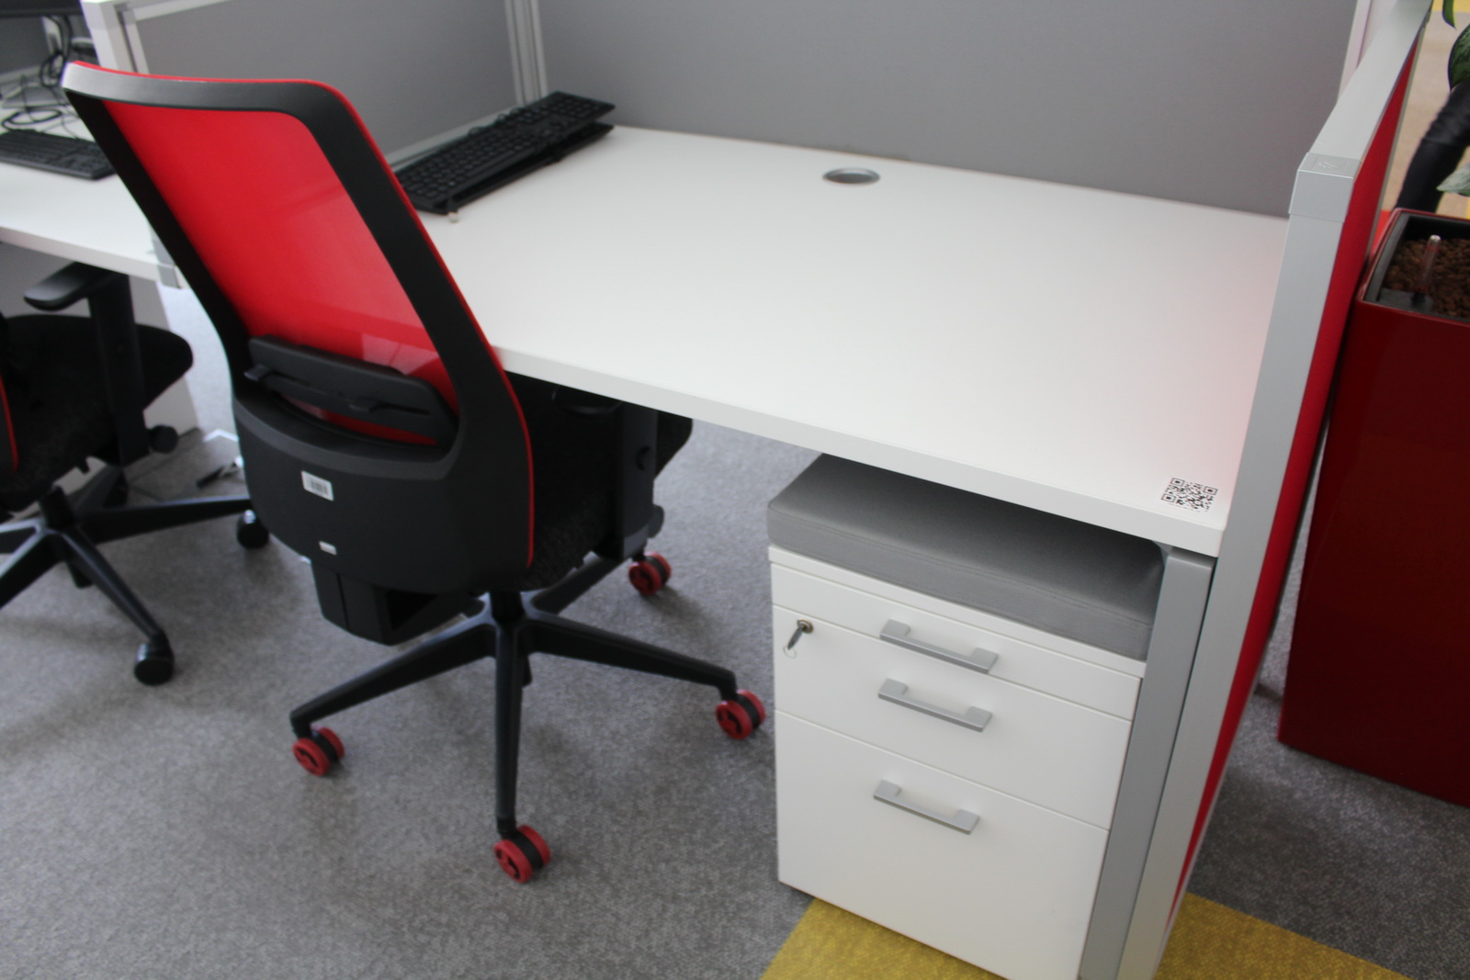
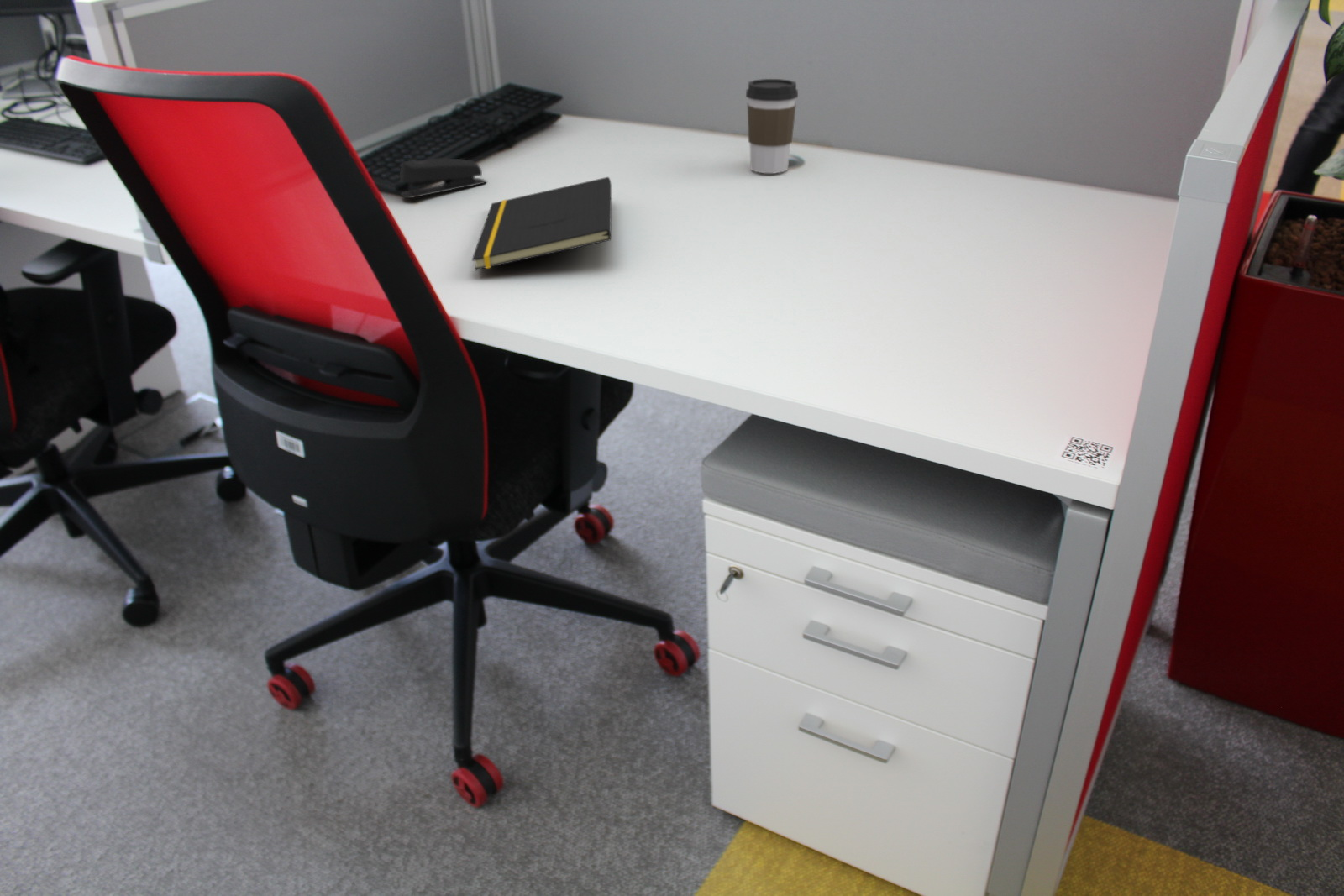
+ coffee cup [745,78,799,174]
+ stapler [399,158,487,199]
+ notepad [471,176,612,271]
